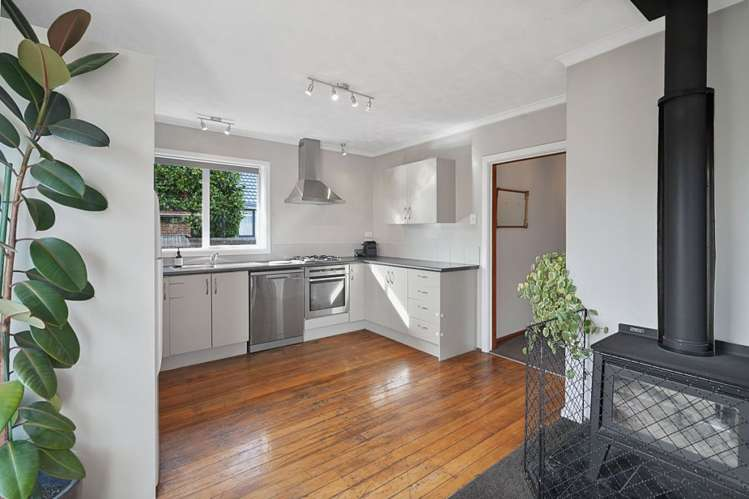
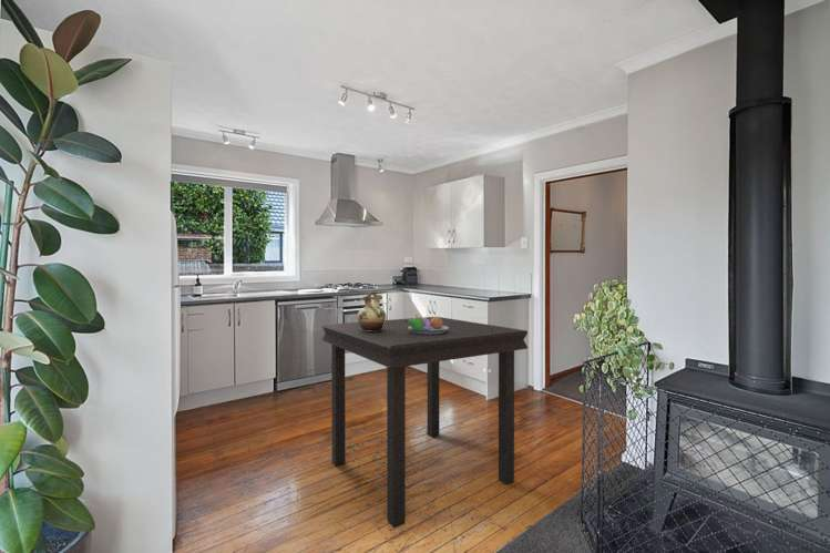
+ fruit bowl [404,314,449,335]
+ dining table [321,316,529,529]
+ ceramic pitcher [357,290,387,331]
